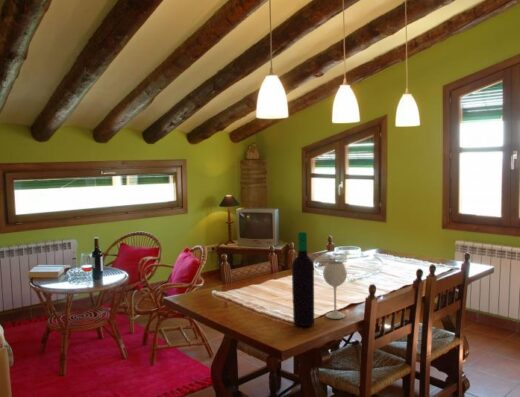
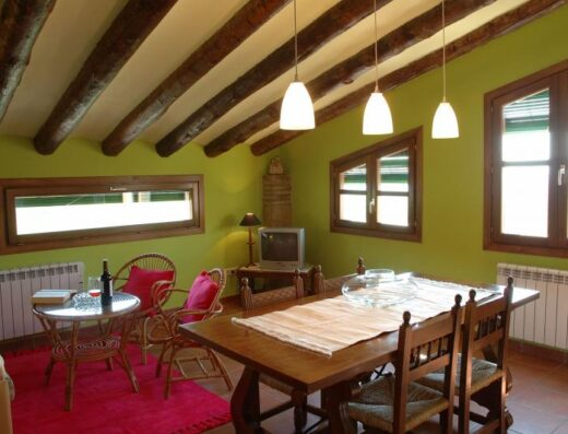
- wine bottle [291,231,348,327]
